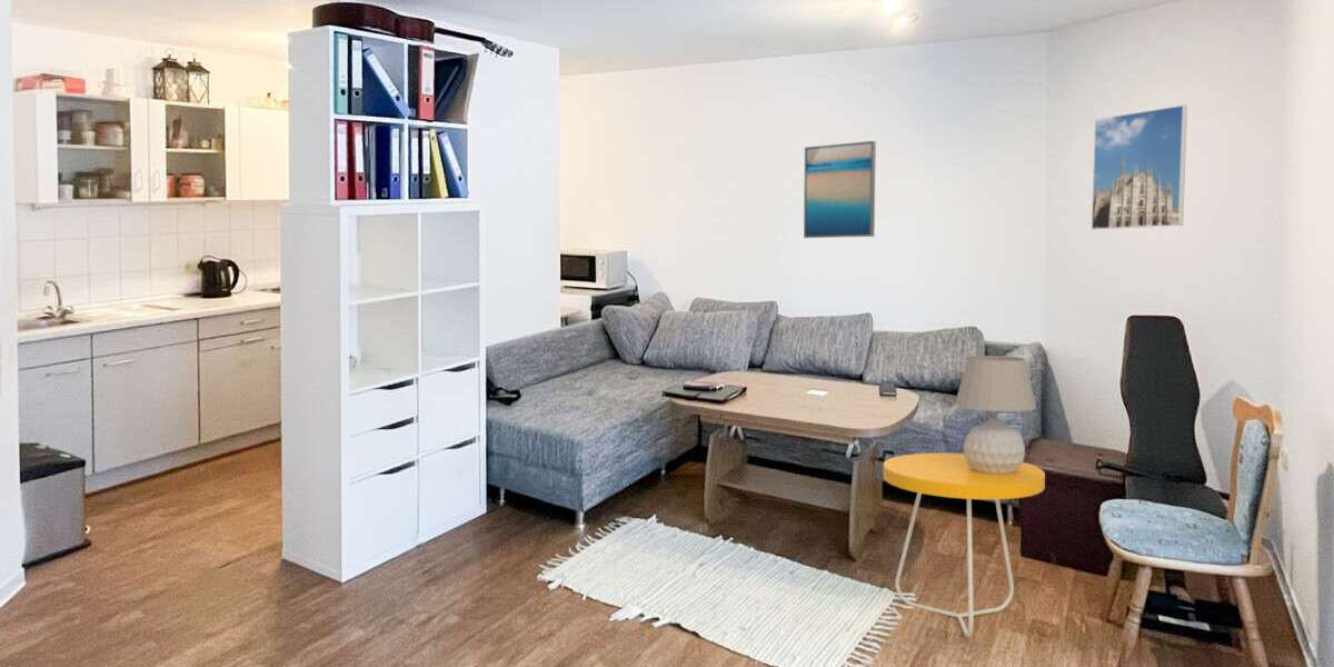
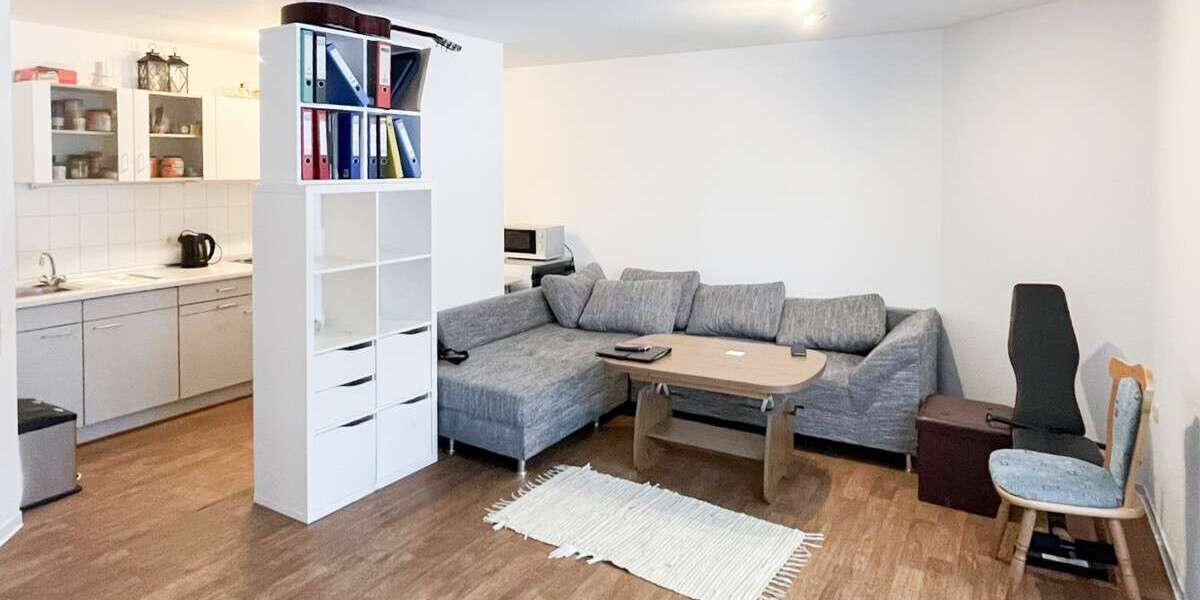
- table lamp [954,355,1037,475]
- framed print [1091,103,1188,231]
- side table [883,452,1046,639]
- wall art [803,140,877,239]
